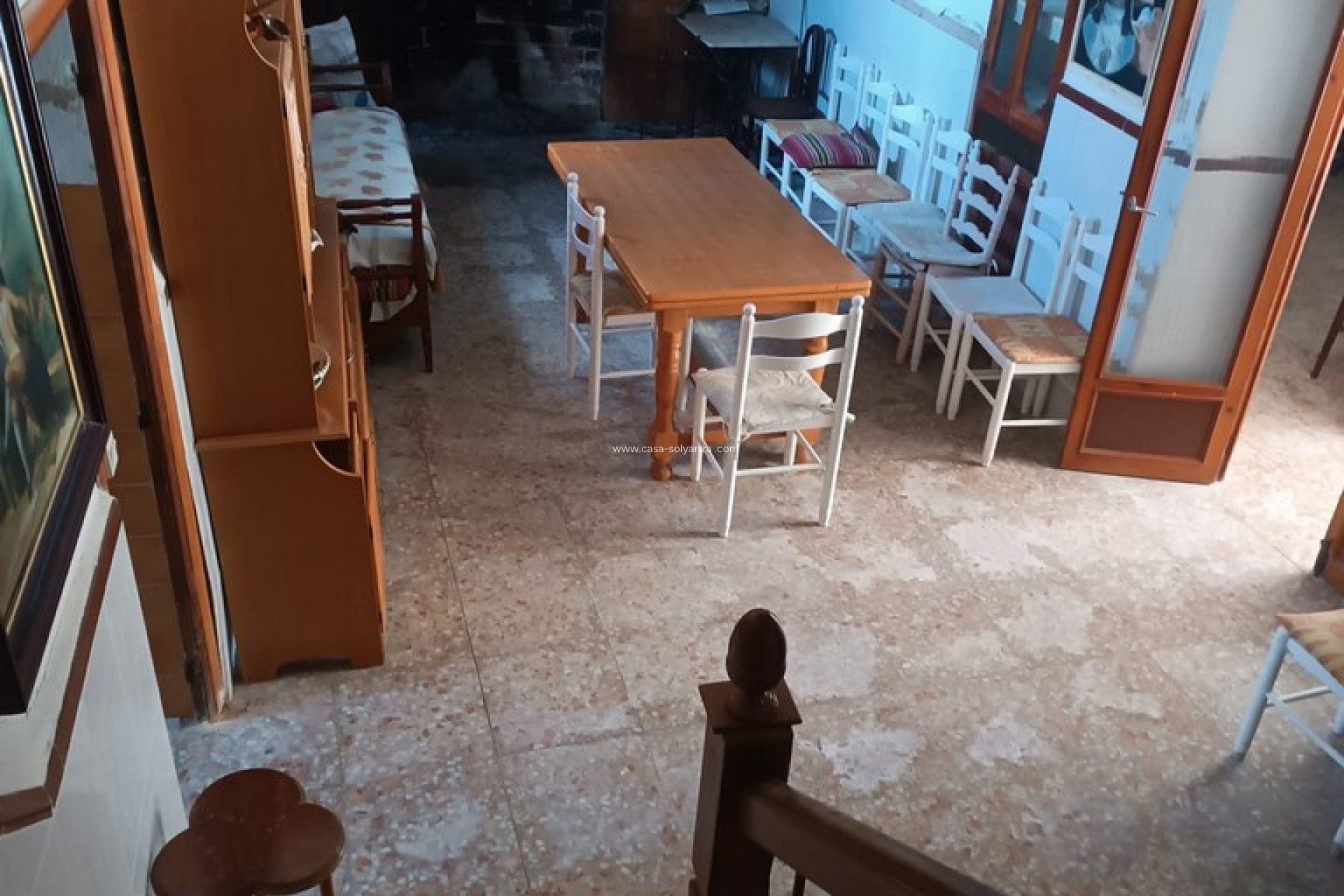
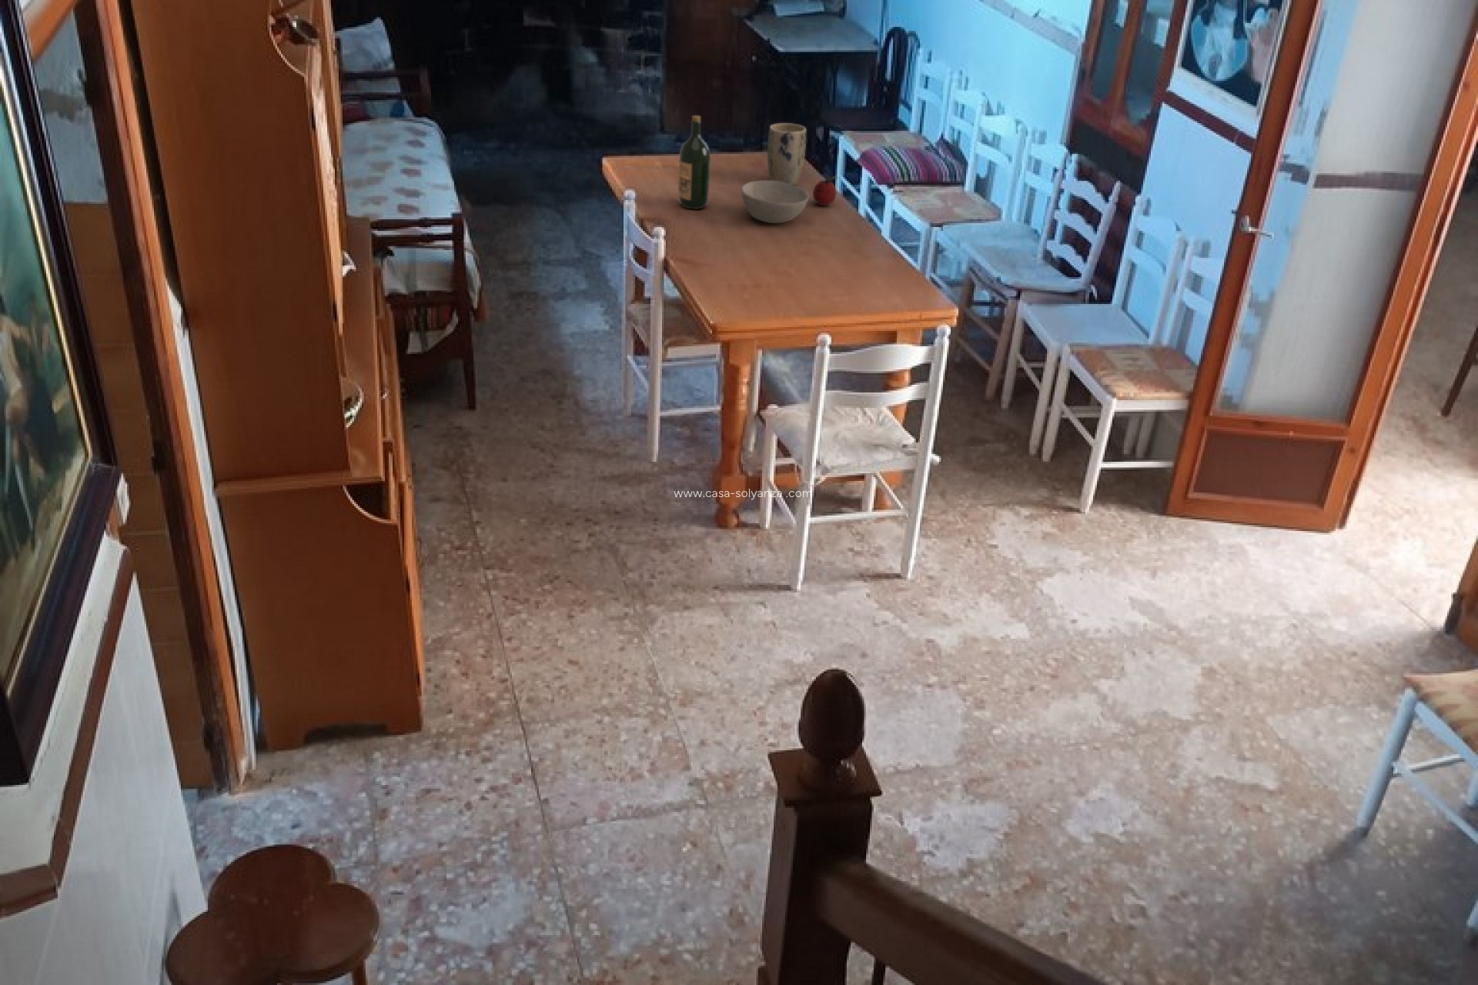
+ wine bottle [679,114,712,210]
+ fruit [812,176,840,207]
+ plant pot [766,122,807,186]
+ bowl [740,179,809,224]
